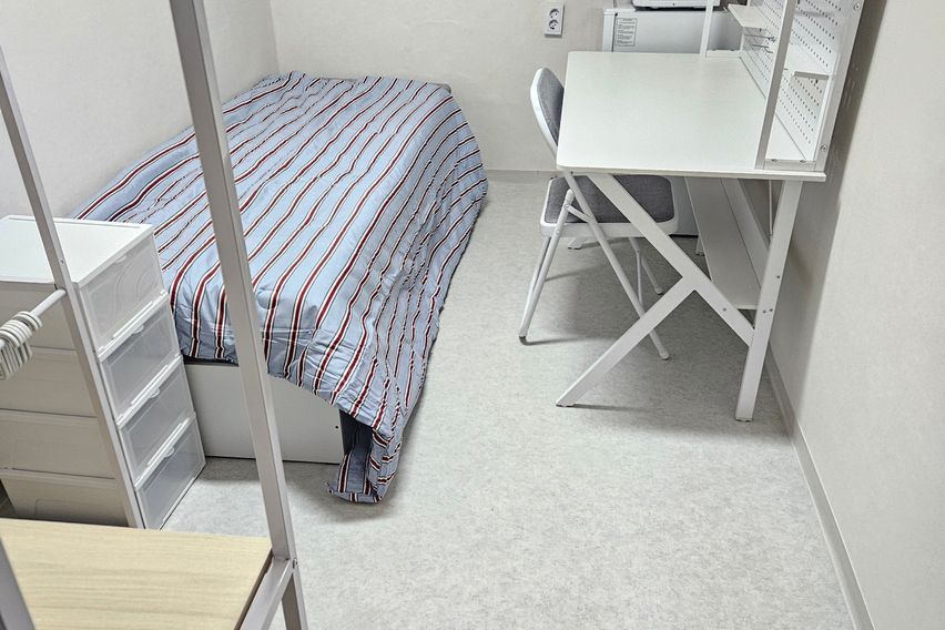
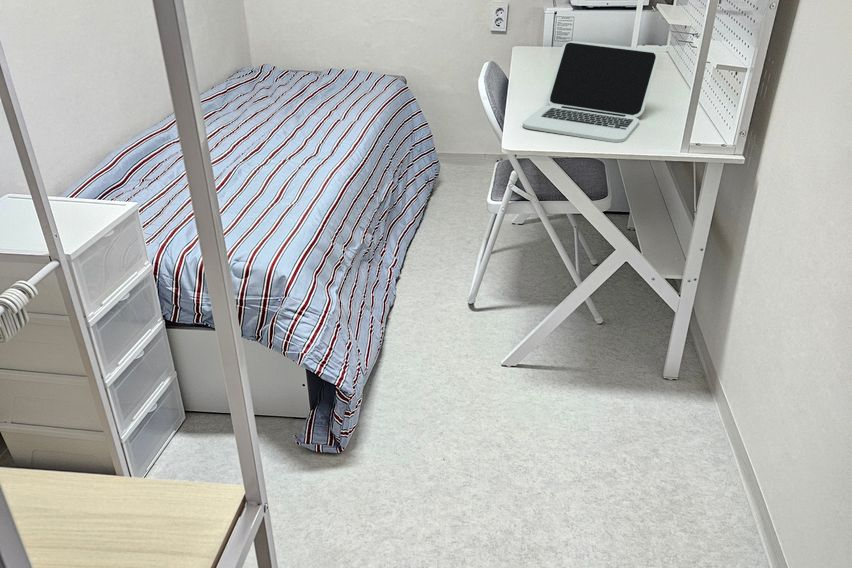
+ laptop [522,40,659,143]
